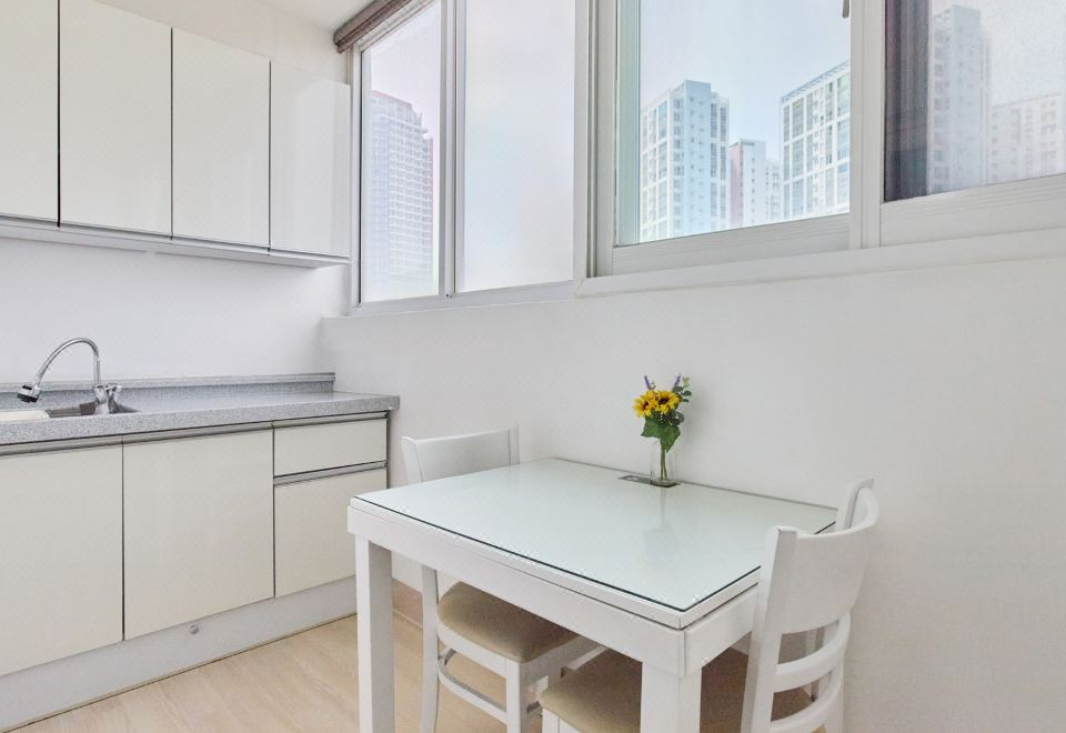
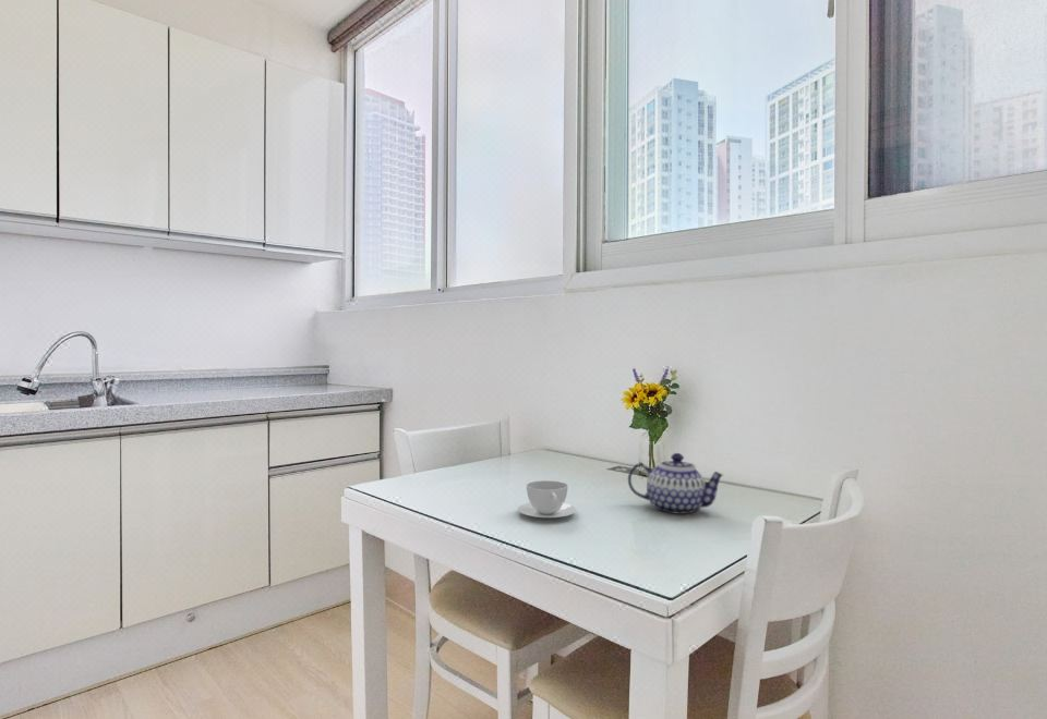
+ teacup [517,479,577,519]
+ teapot [627,452,724,515]
